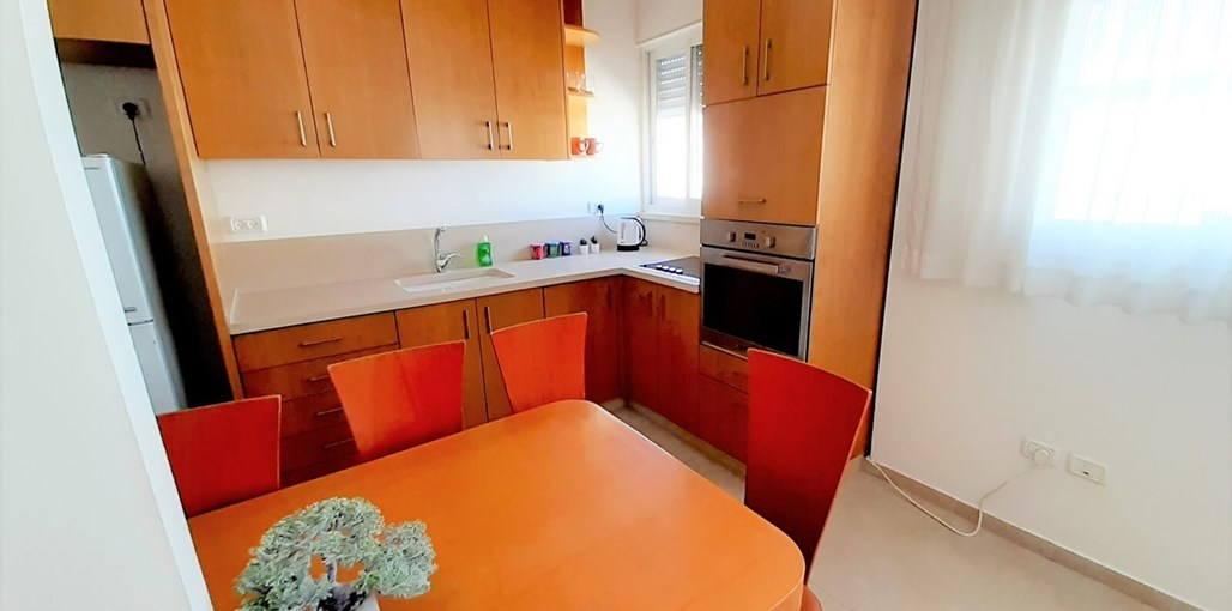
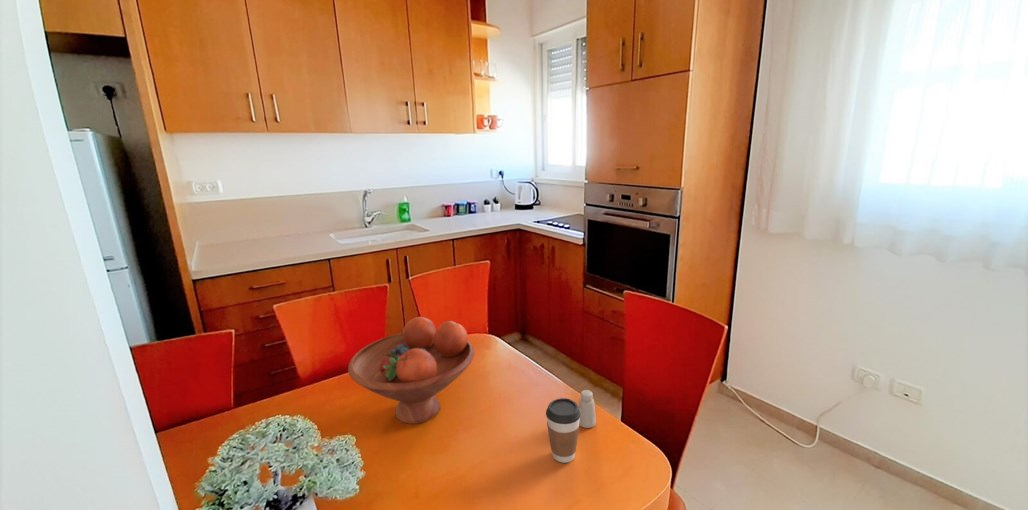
+ saltshaker [578,389,597,429]
+ fruit bowl [347,316,475,425]
+ coffee cup [545,397,581,464]
